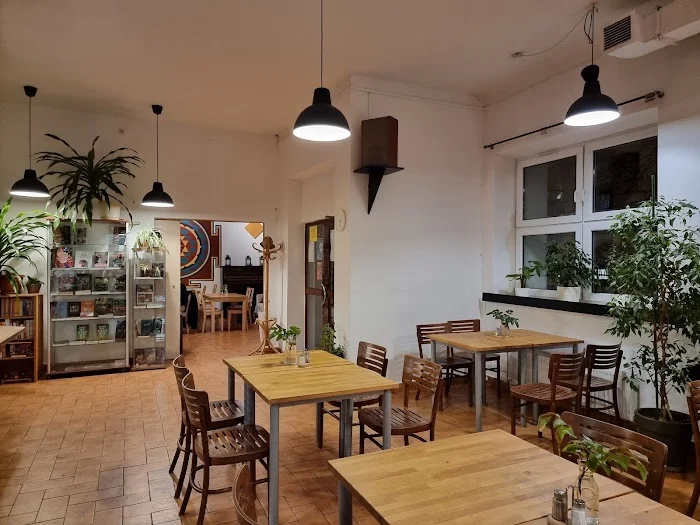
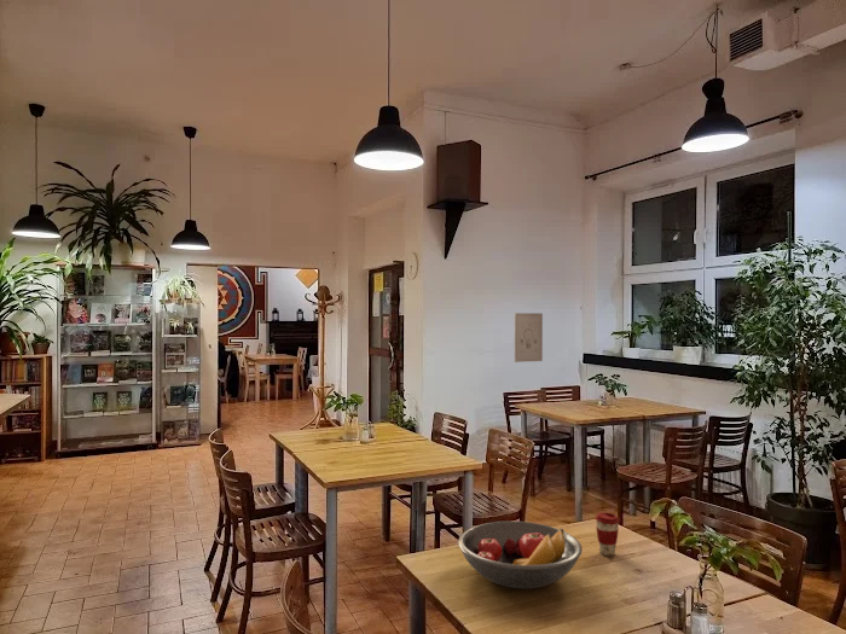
+ fruit bowl [457,520,584,589]
+ coffee cup [595,511,621,557]
+ wall art [514,312,544,363]
